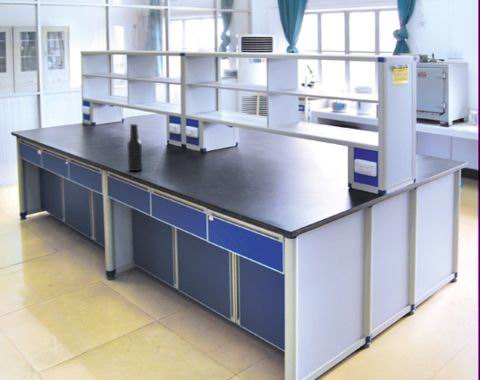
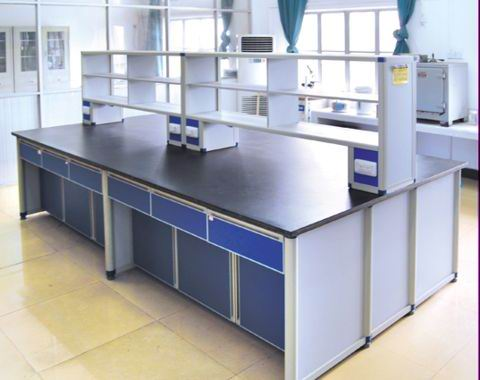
- beer bottle [126,123,144,172]
